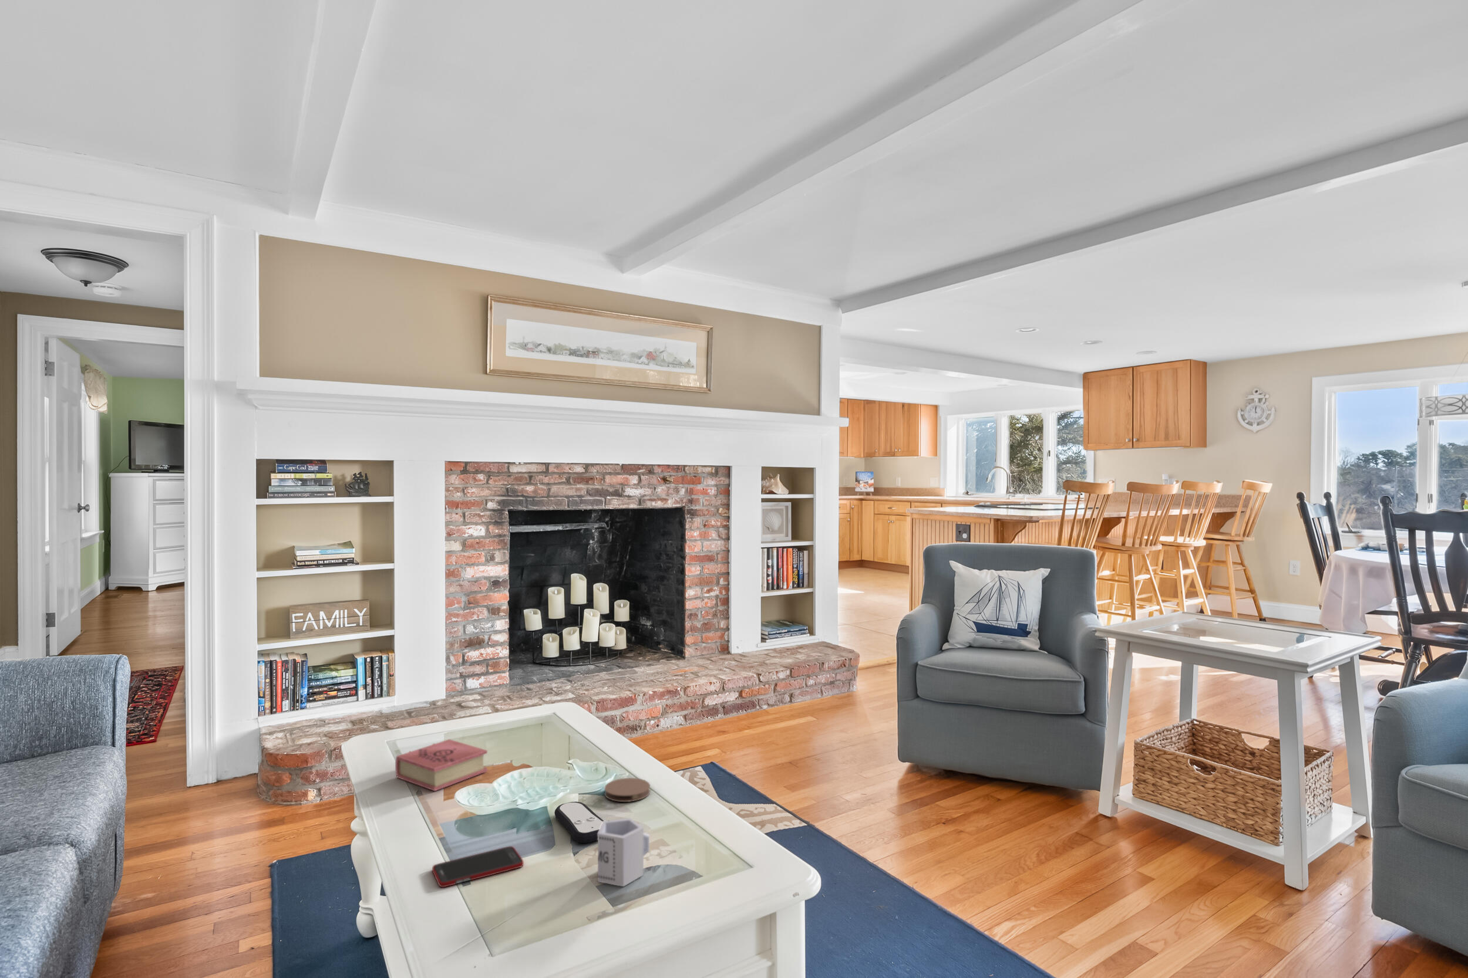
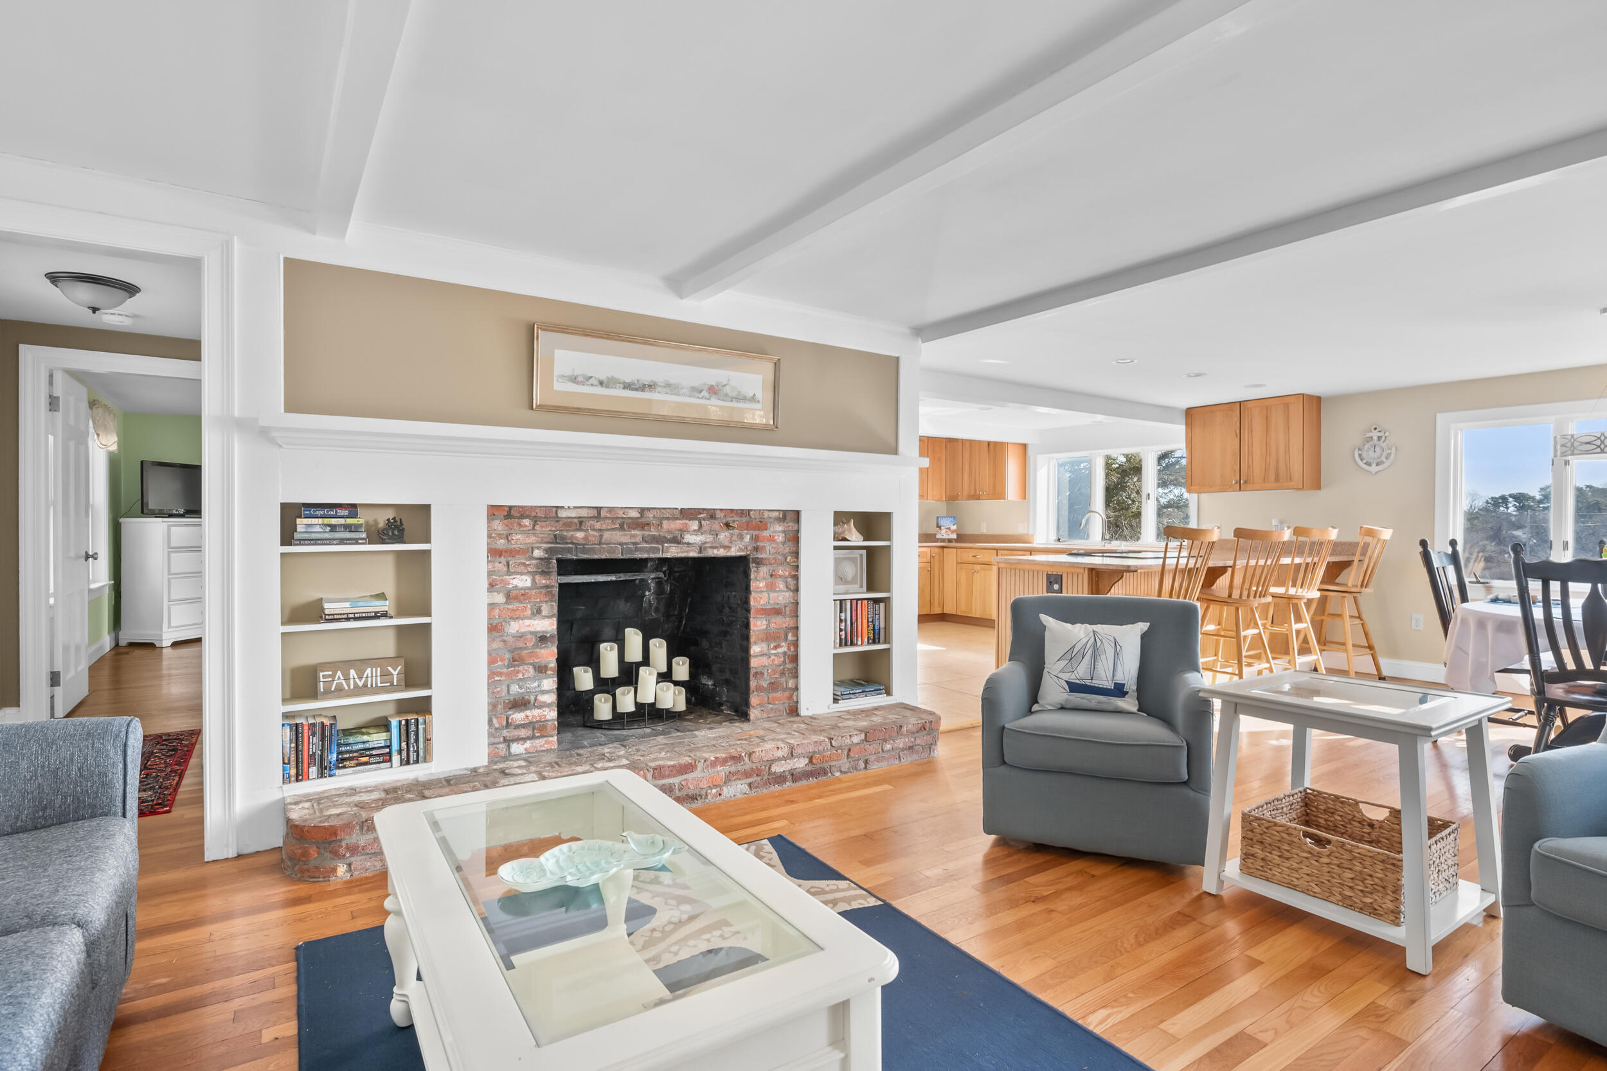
- cup [597,818,650,887]
- cell phone [431,846,524,888]
- coaster [604,777,651,802]
- book [394,739,488,791]
- remote control [554,801,605,844]
